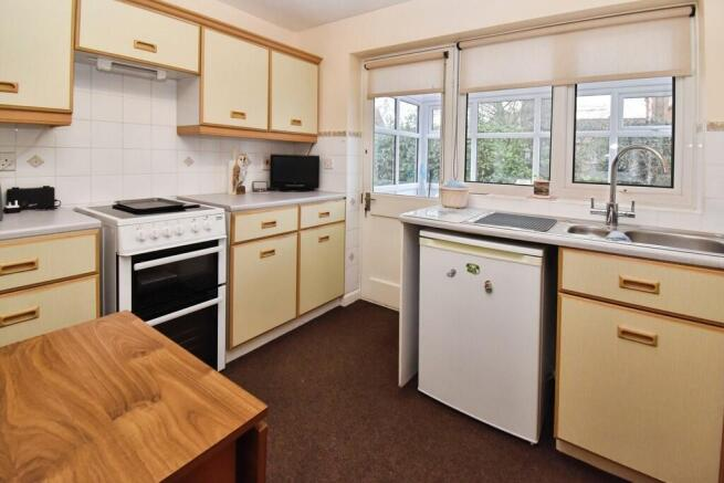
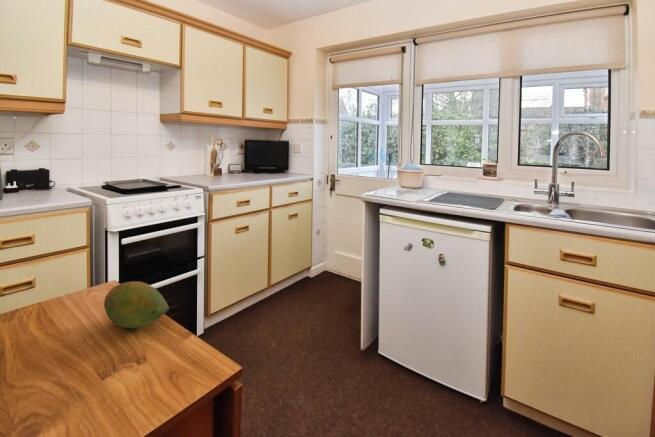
+ fruit [103,281,170,329]
